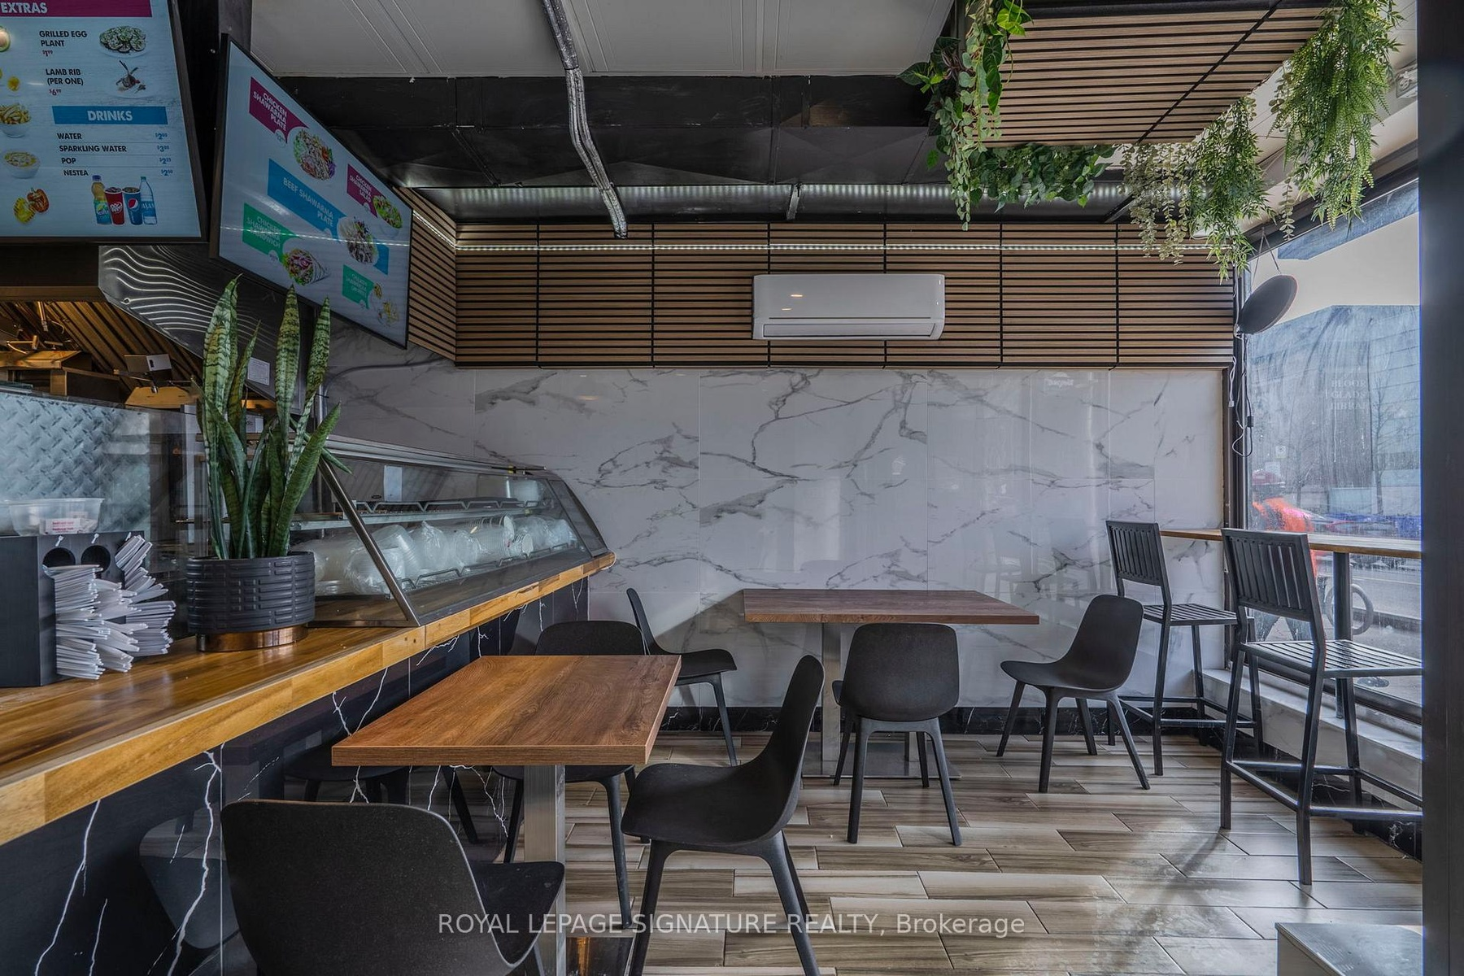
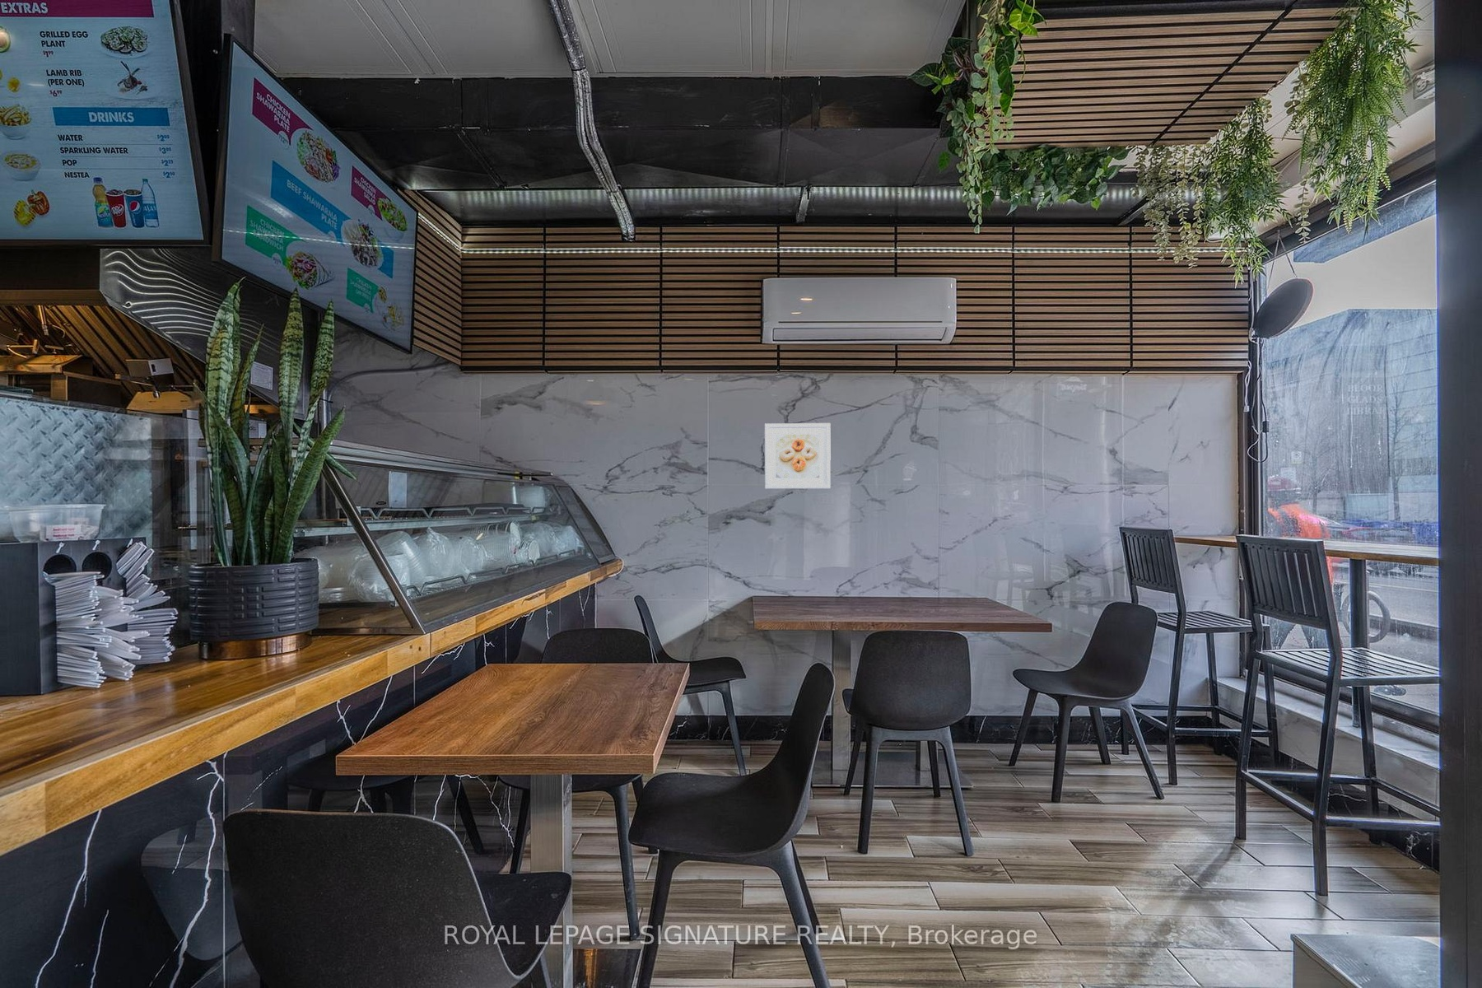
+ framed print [764,422,831,490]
